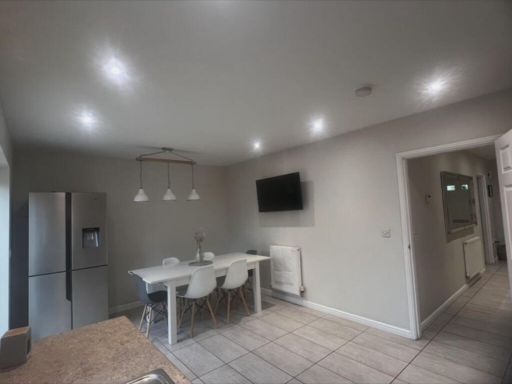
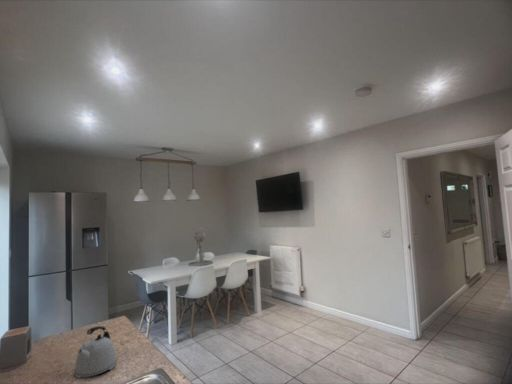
+ kettle [74,325,117,379]
